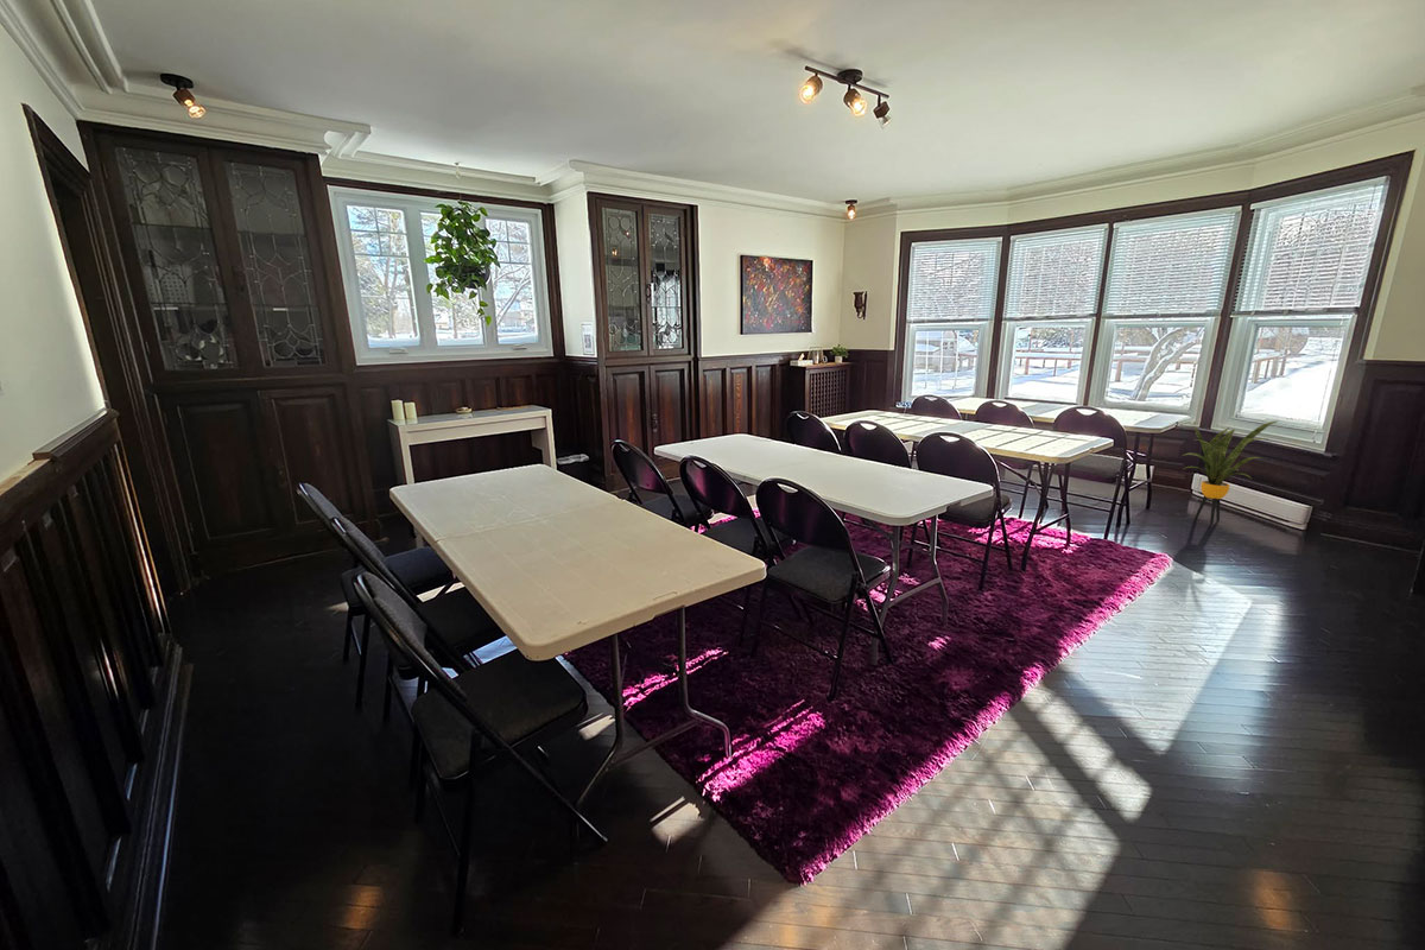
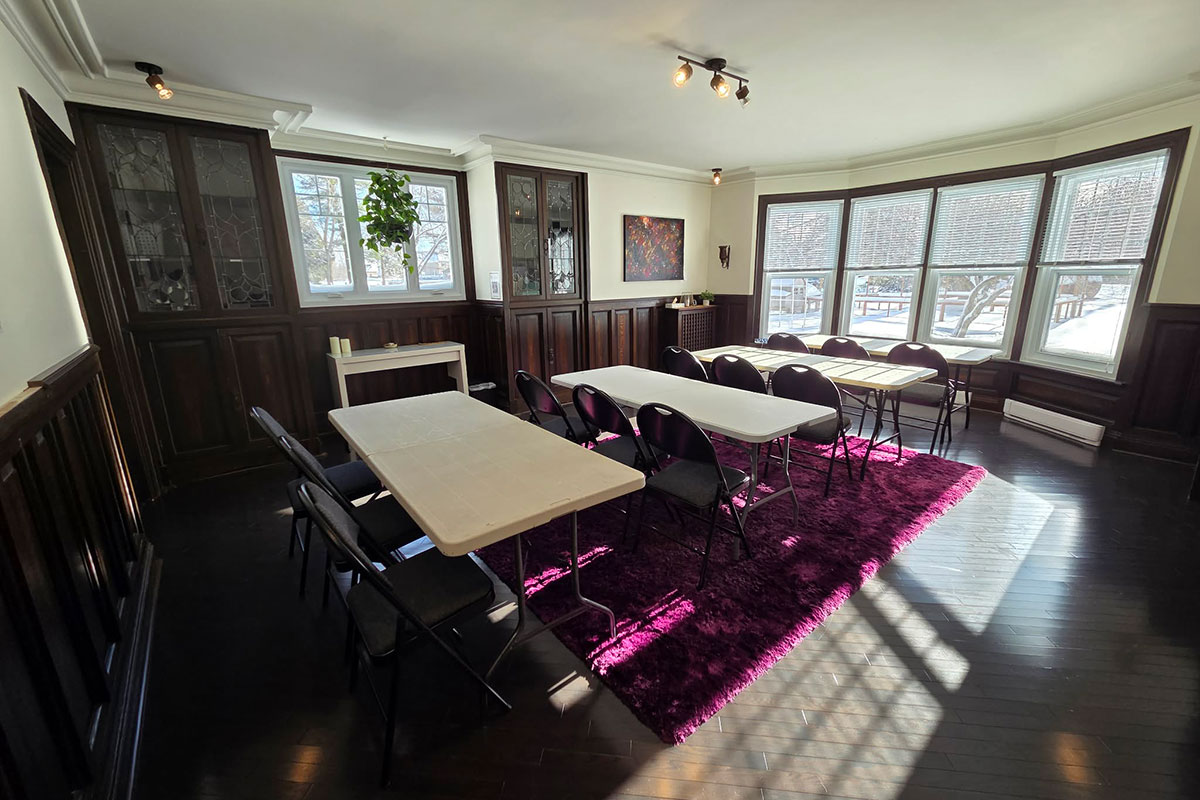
- house plant [1182,420,1280,525]
